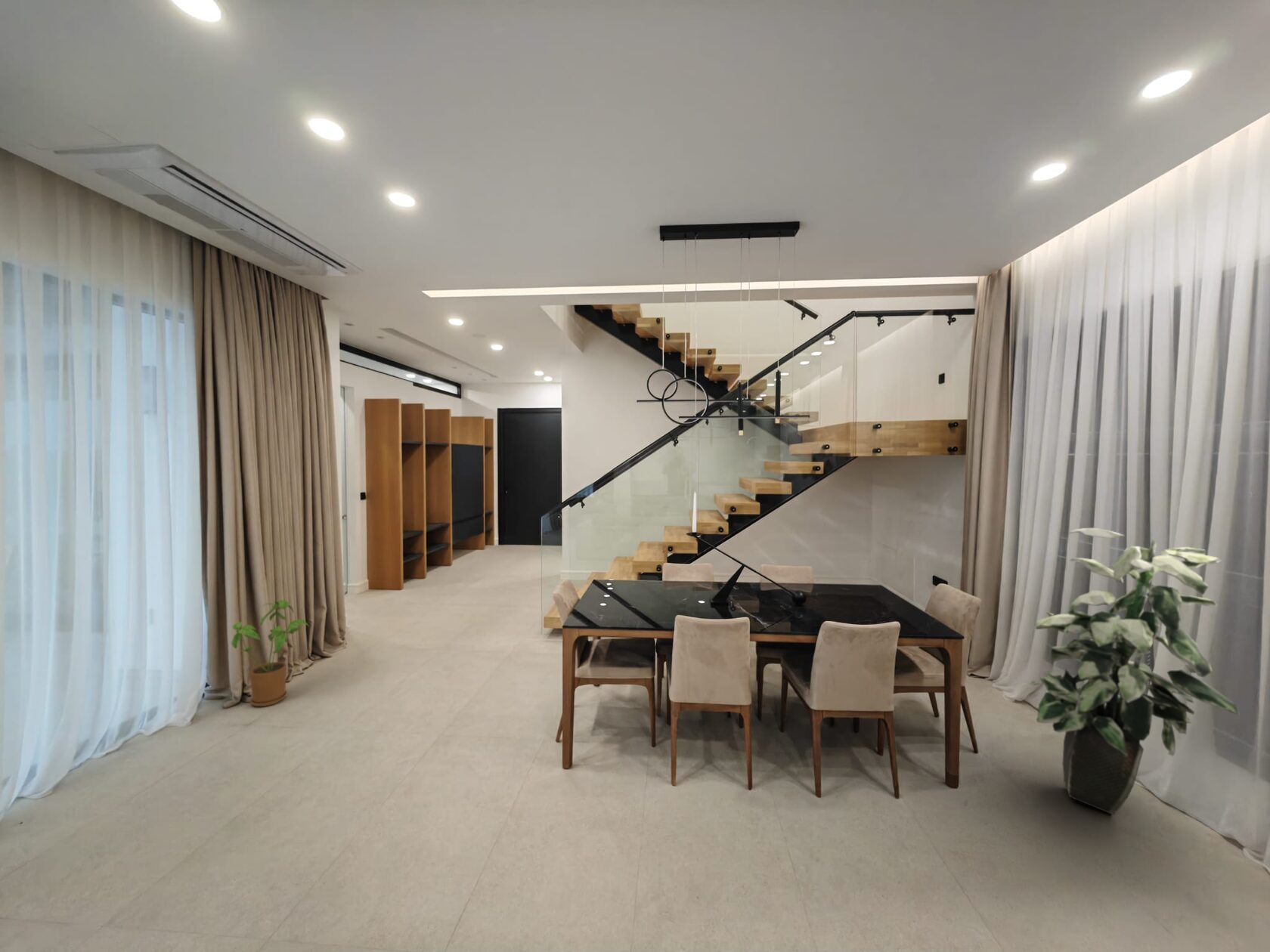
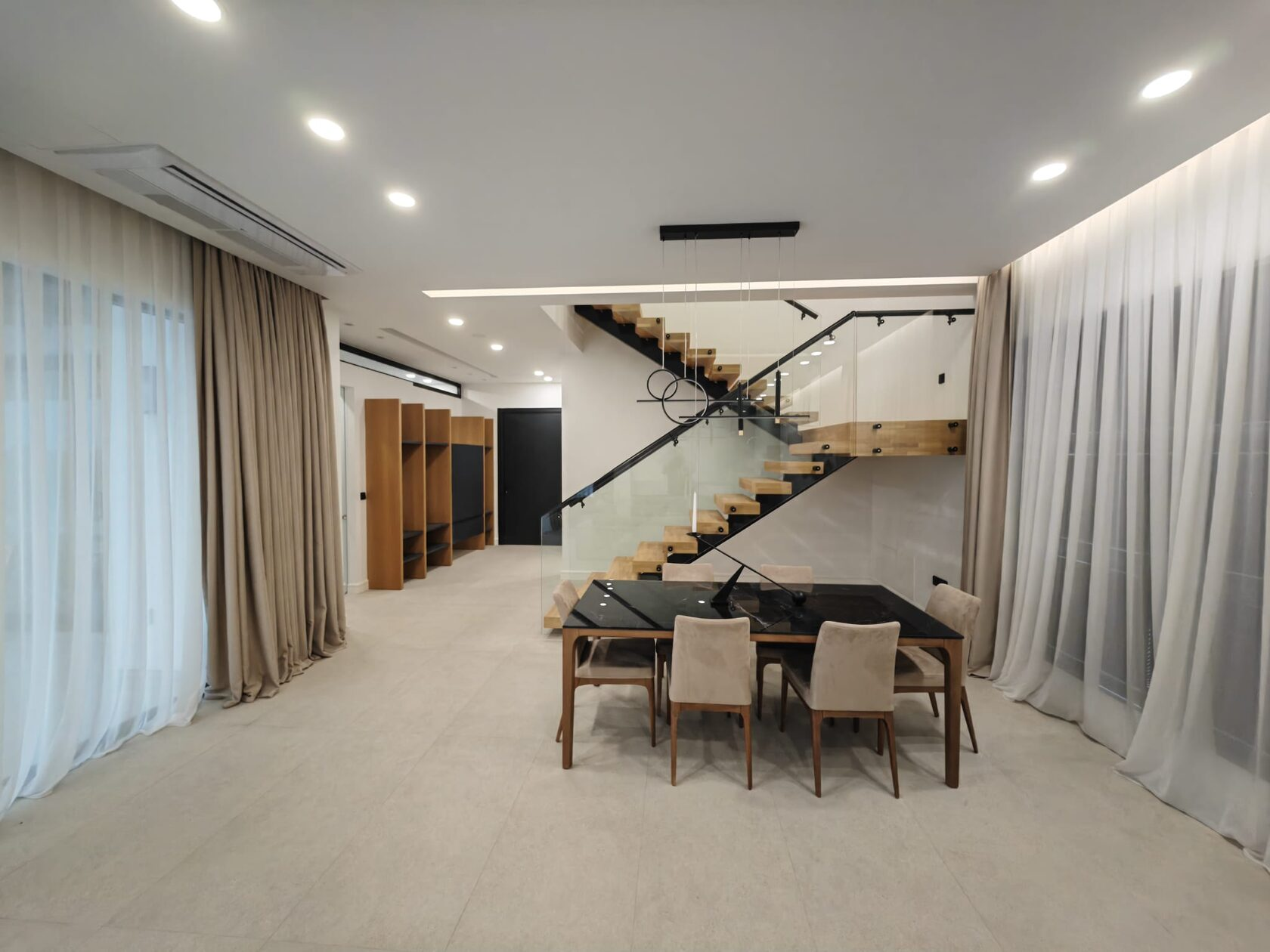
- house plant [231,599,311,707]
- indoor plant [1029,527,1241,816]
